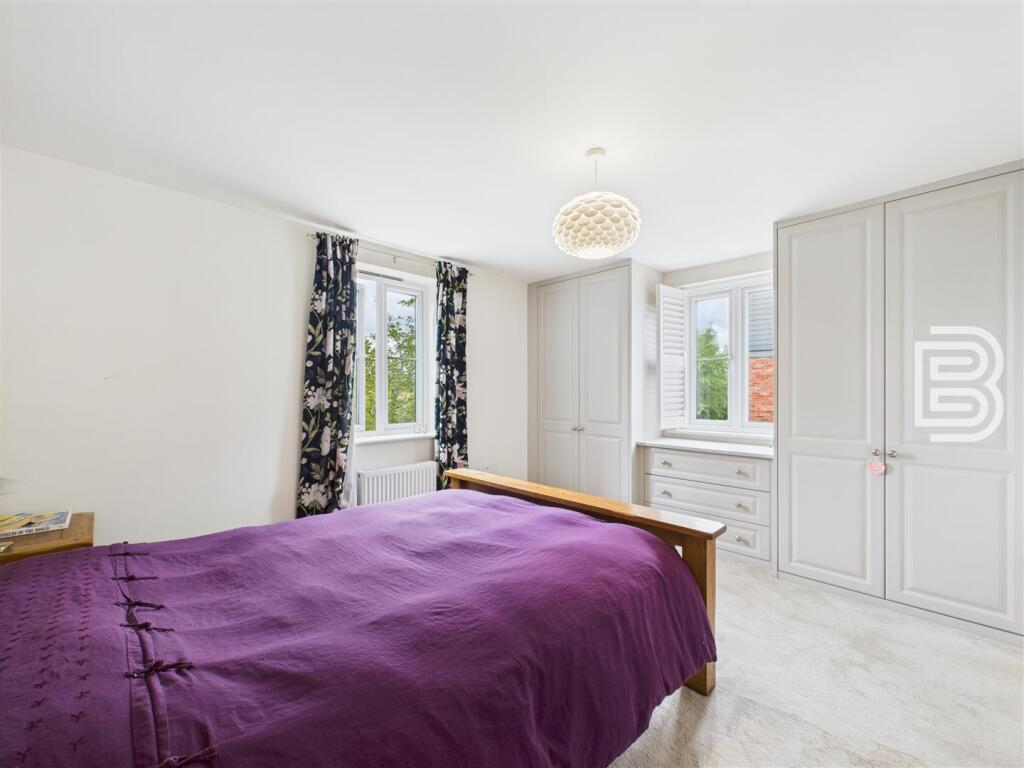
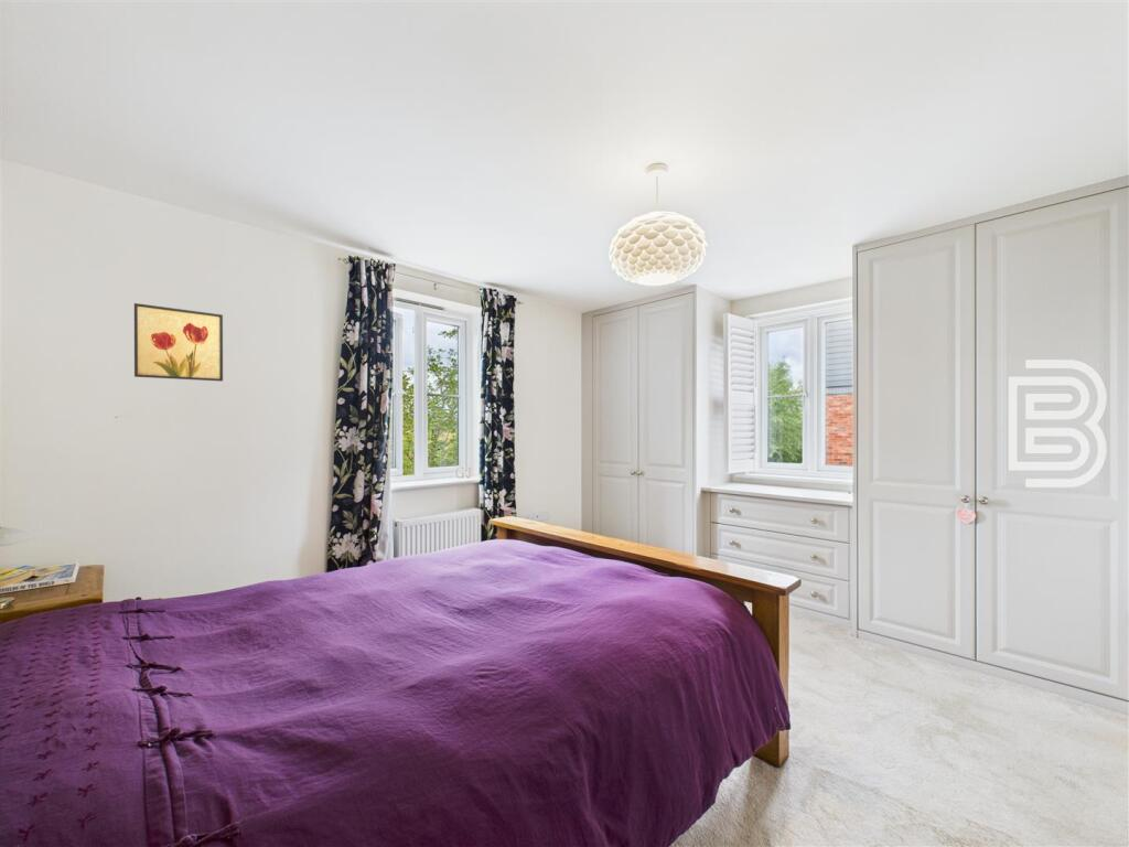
+ wall art [133,302,224,383]
